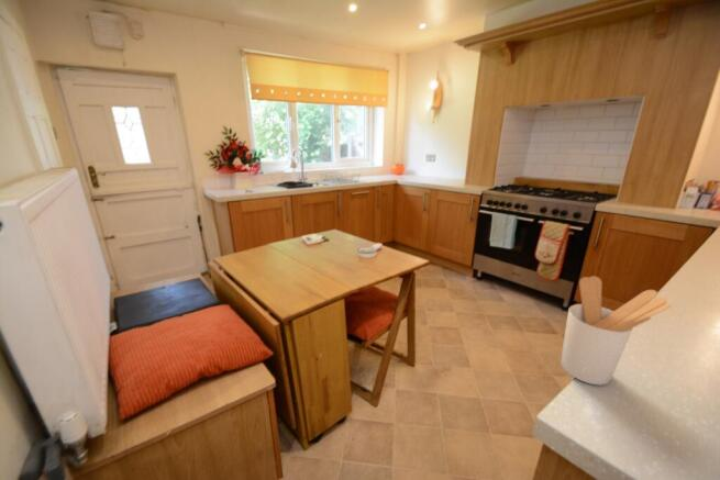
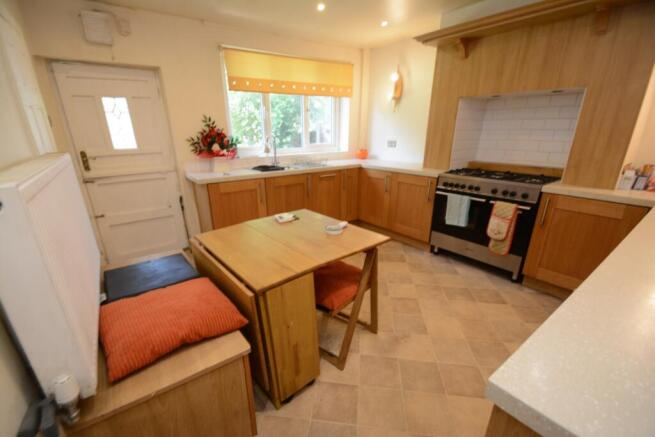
- utensil holder [560,276,673,387]
